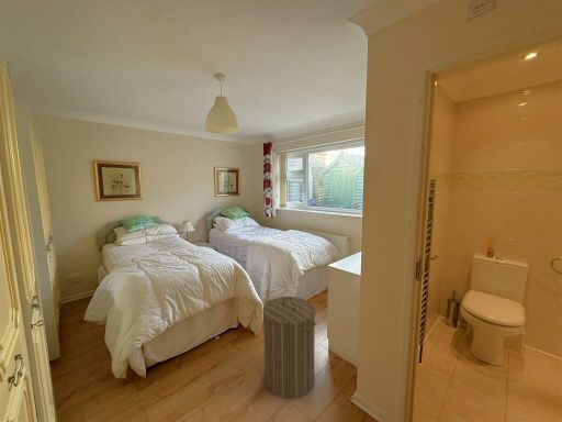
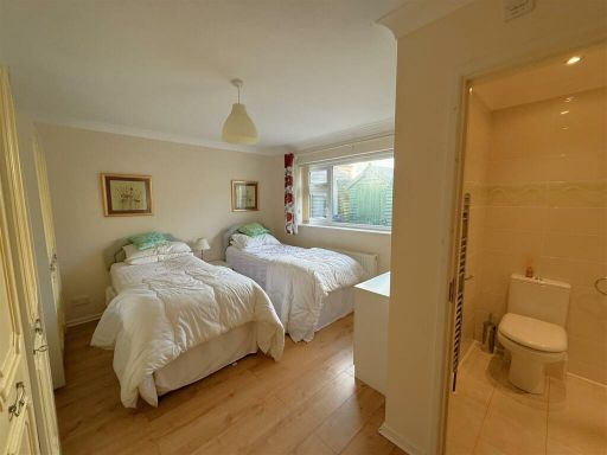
- laundry hamper [262,296,318,400]
